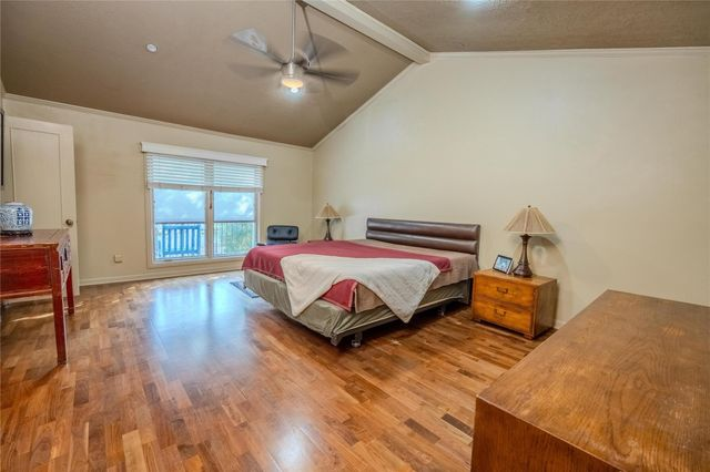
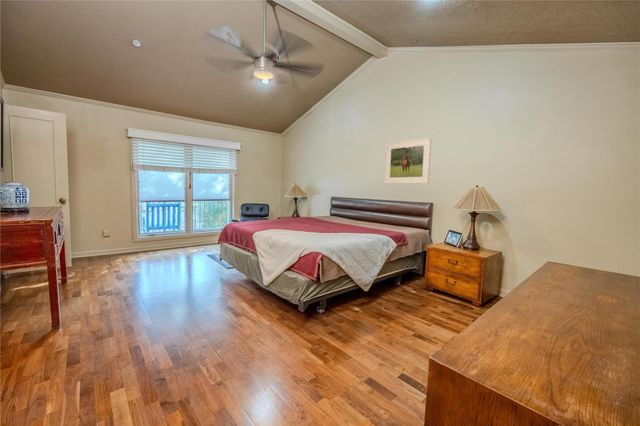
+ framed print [383,137,432,185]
